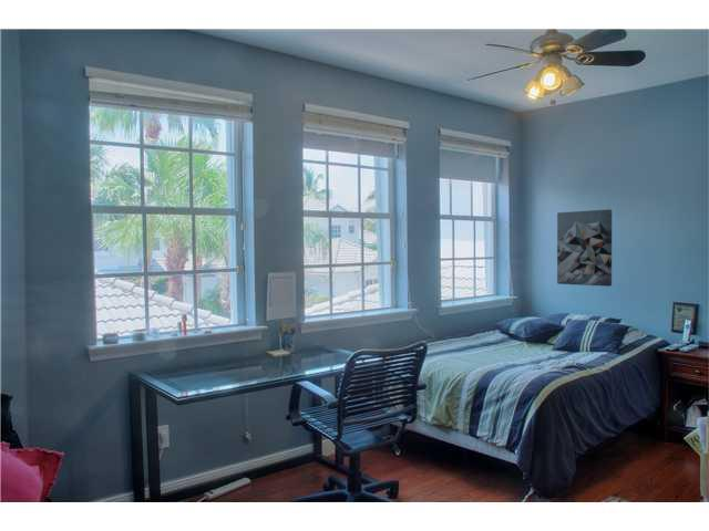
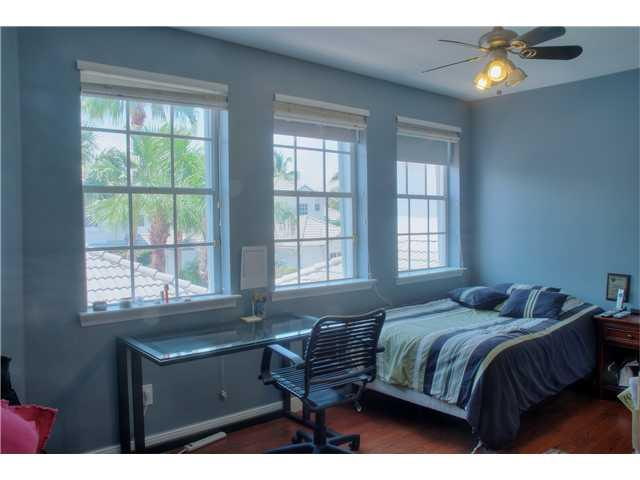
- wall art [556,208,613,288]
